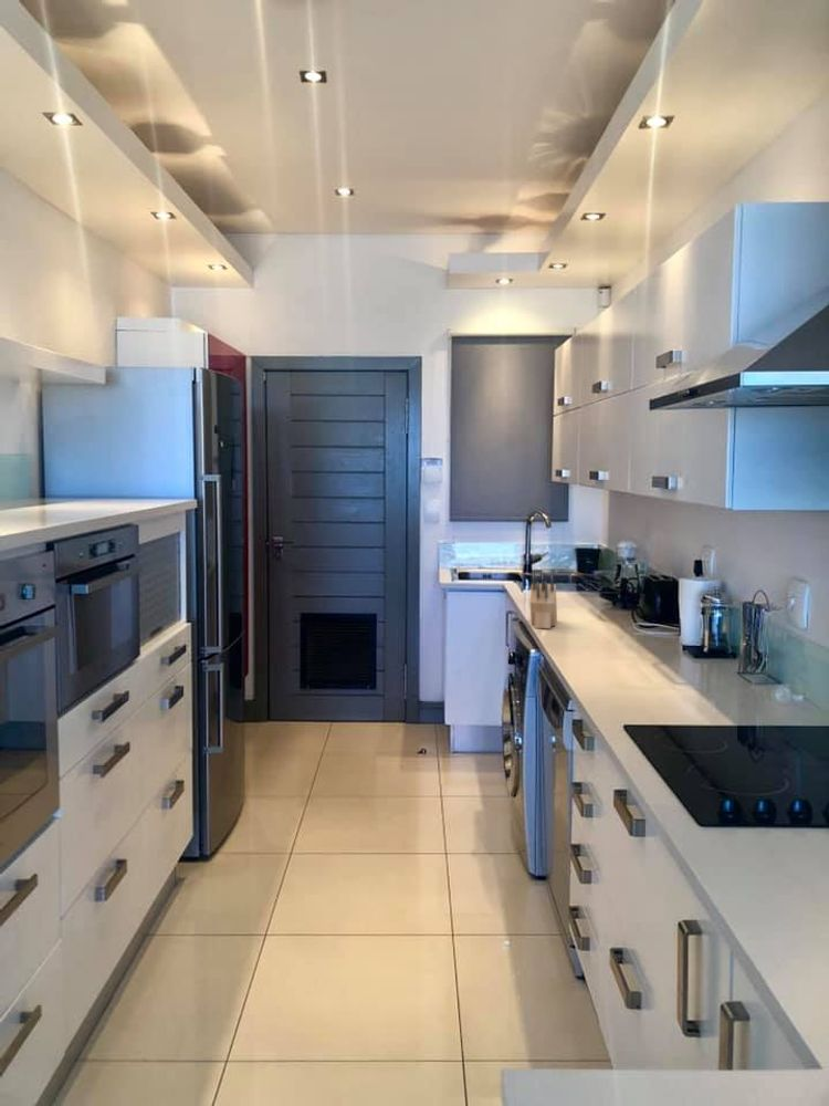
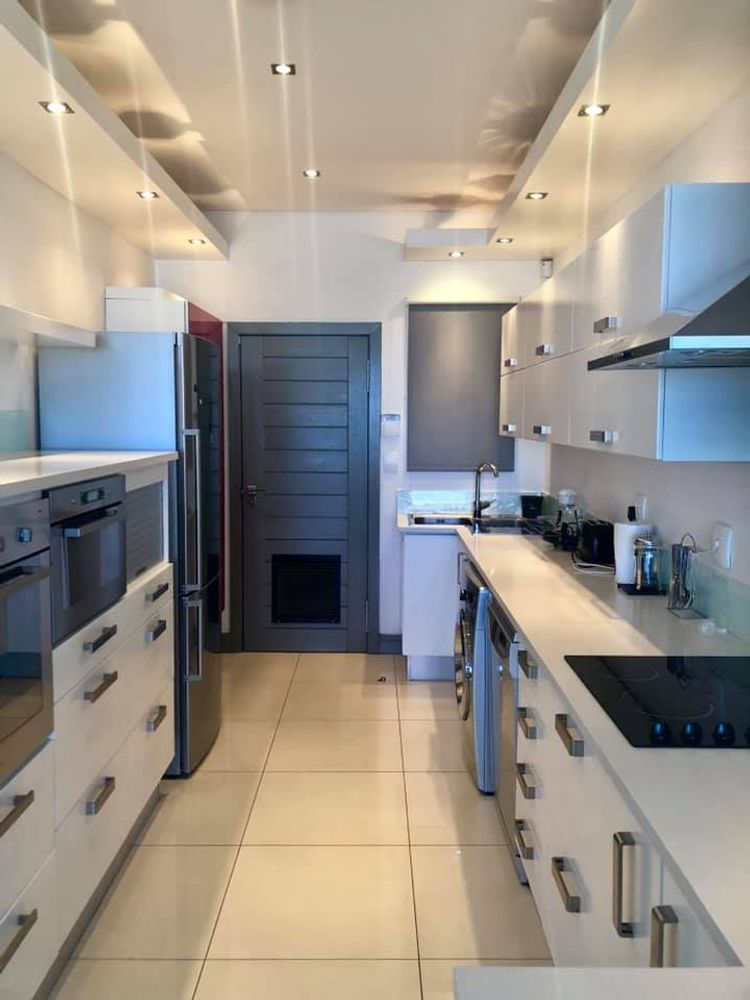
- knife block [528,571,558,629]
